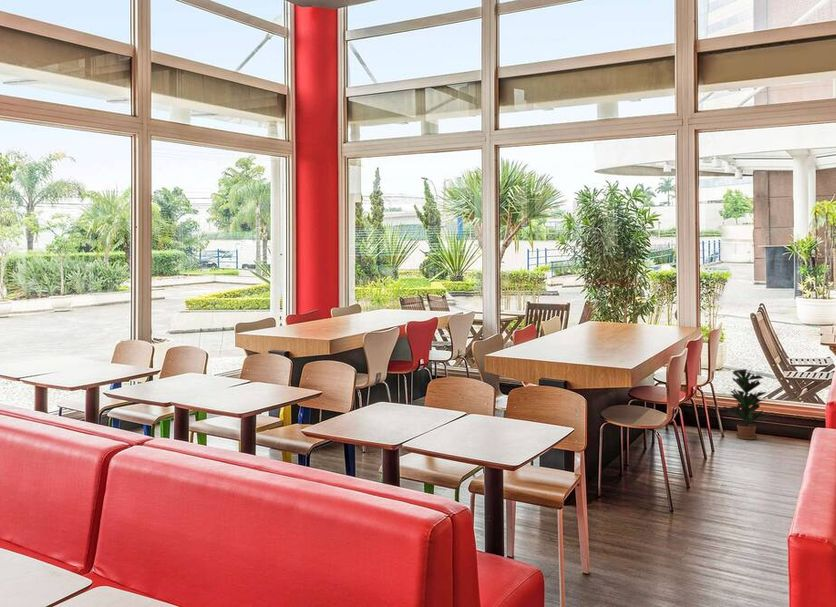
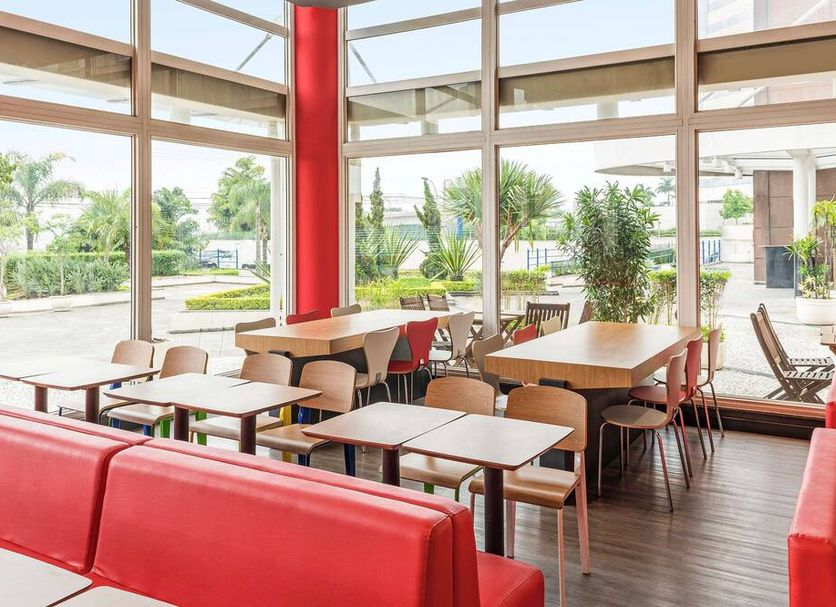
- potted plant [722,368,771,441]
